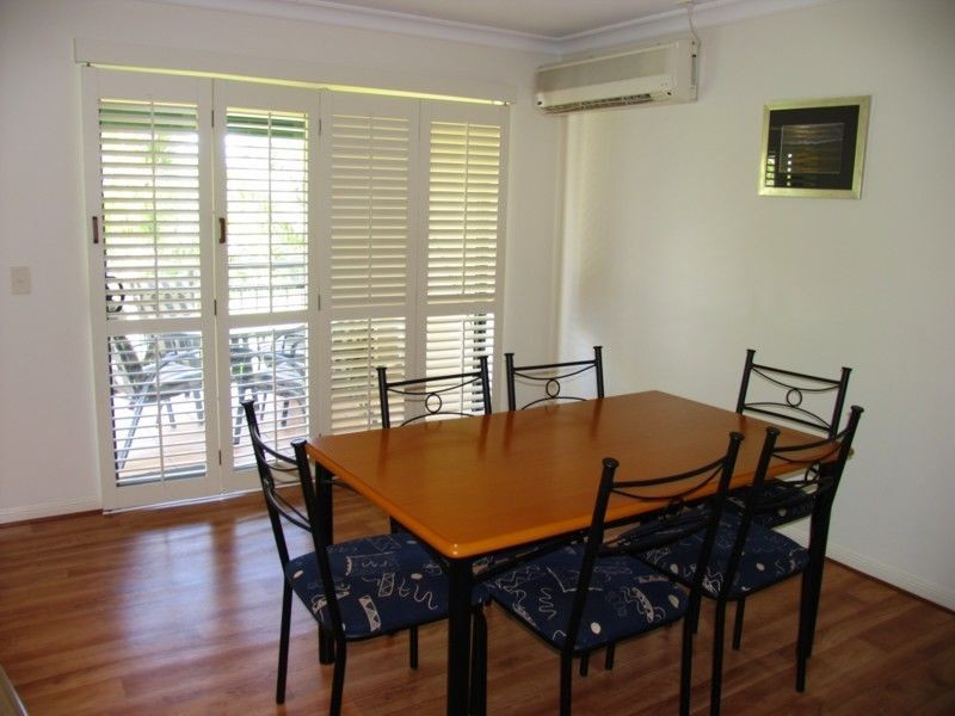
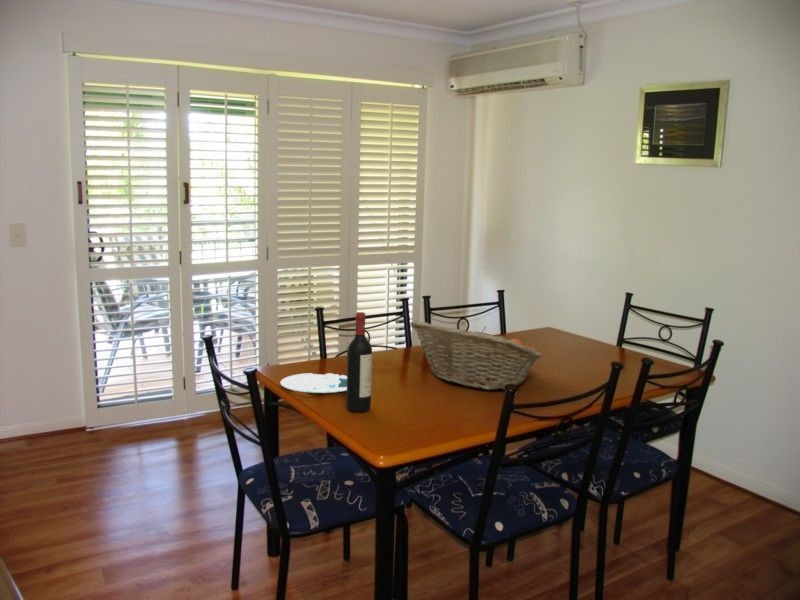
+ fruit basket [409,320,543,391]
+ plate [279,372,347,394]
+ wine bottle [345,311,373,413]
